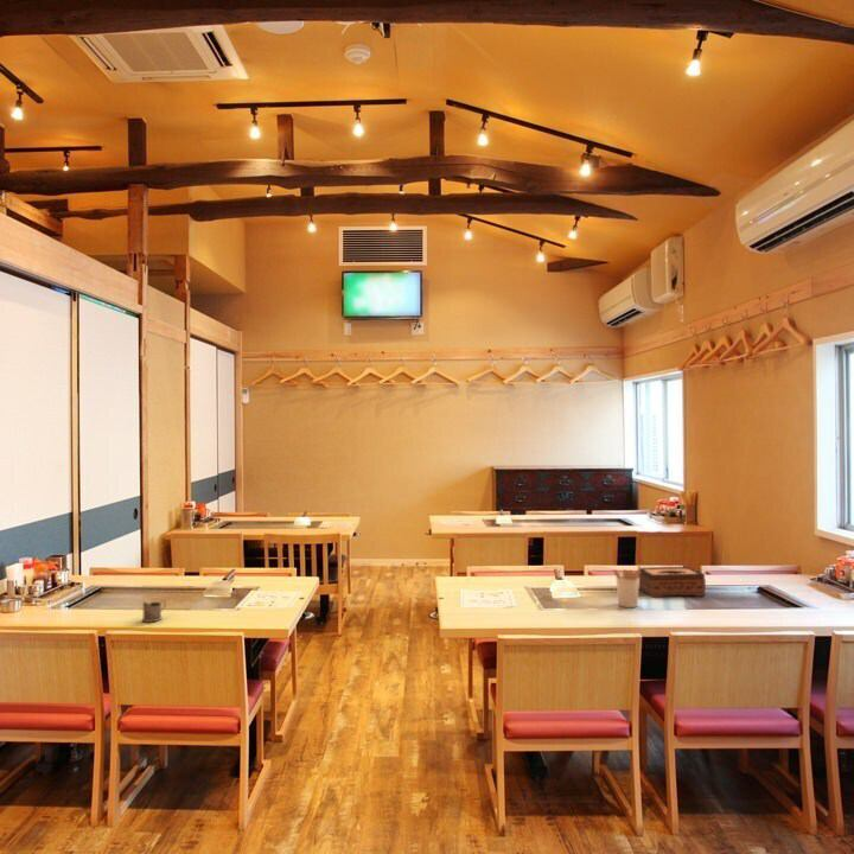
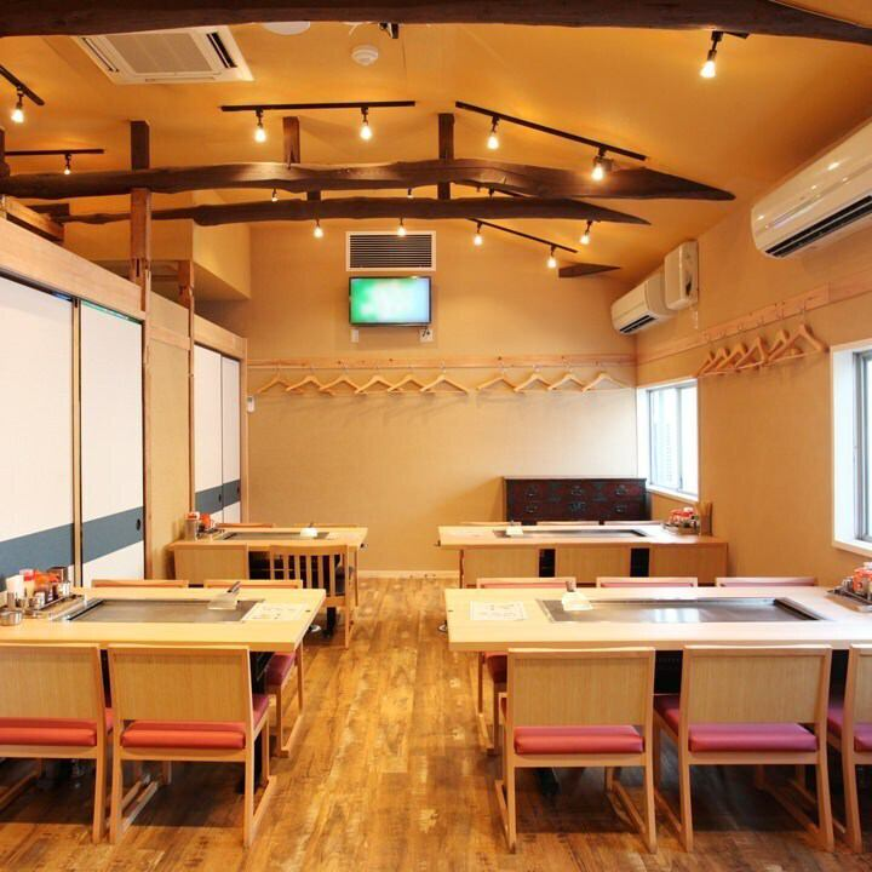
- tea glass holder [141,599,167,624]
- utensil holder [611,563,642,608]
- tissue box [638,566,707,598]
